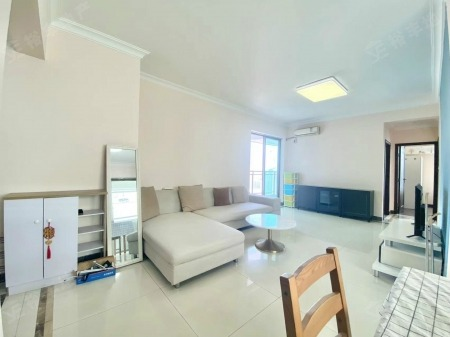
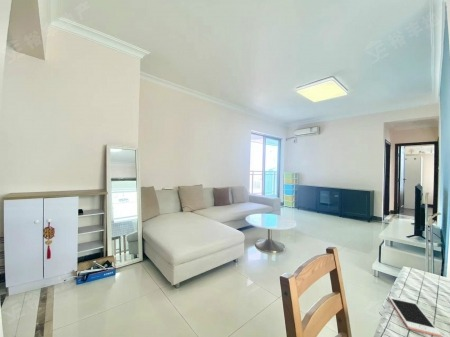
+ cell phone [388,295,442,337]
